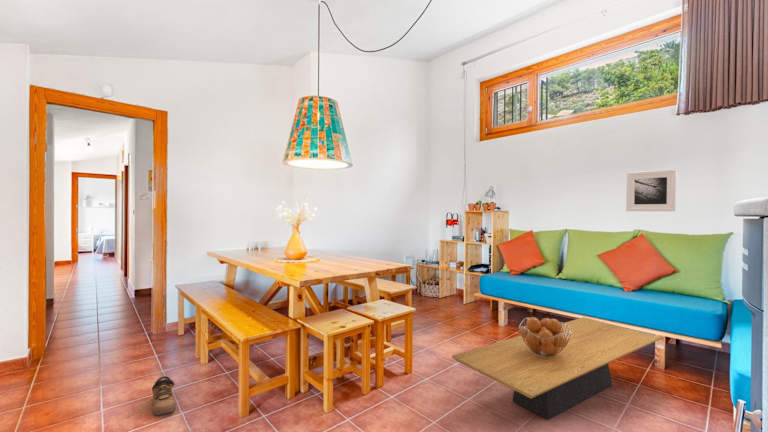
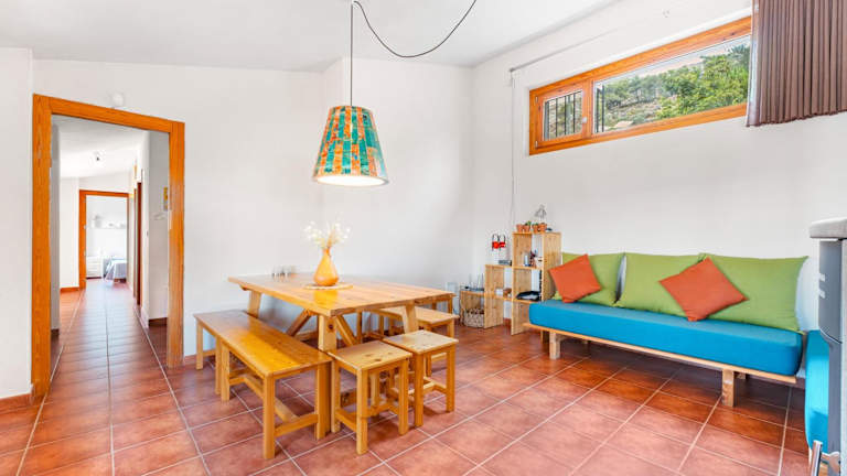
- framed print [625,168,678,212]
- fruit basket [518,316,571,358]
- coffee table [451,316,663,421]
- shoe [151,373,177,417]
